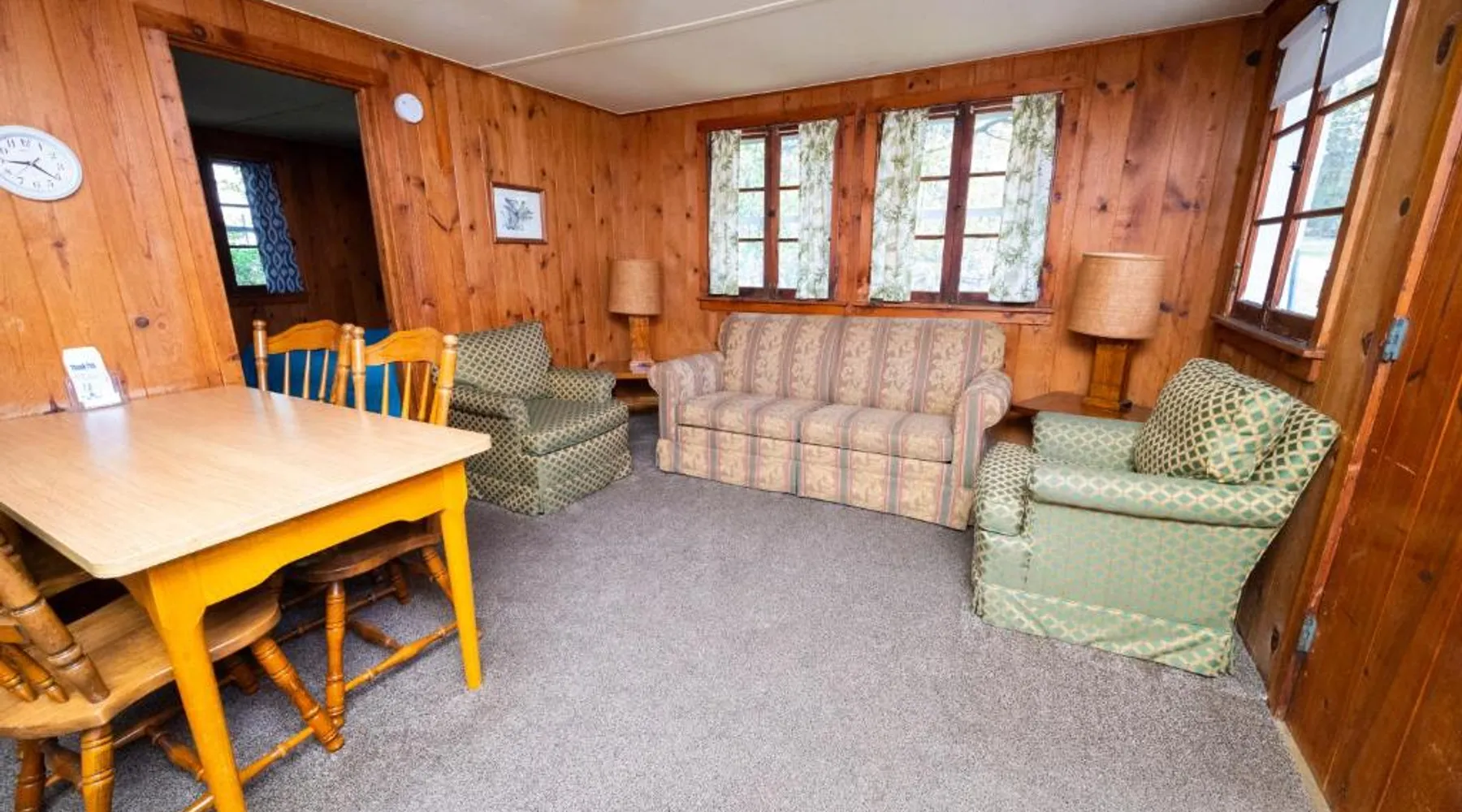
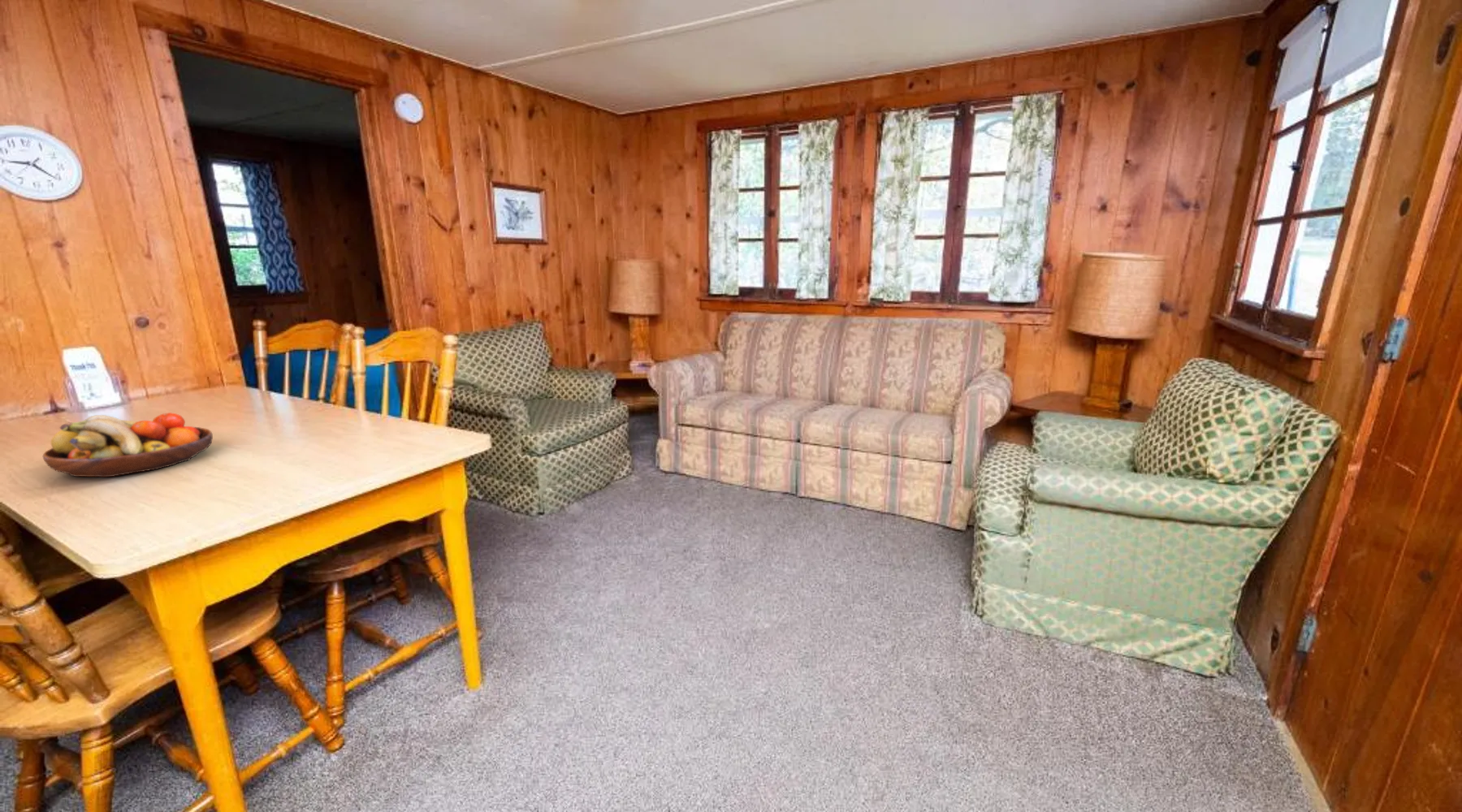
+ fruit bowl [42,412,214,478]
